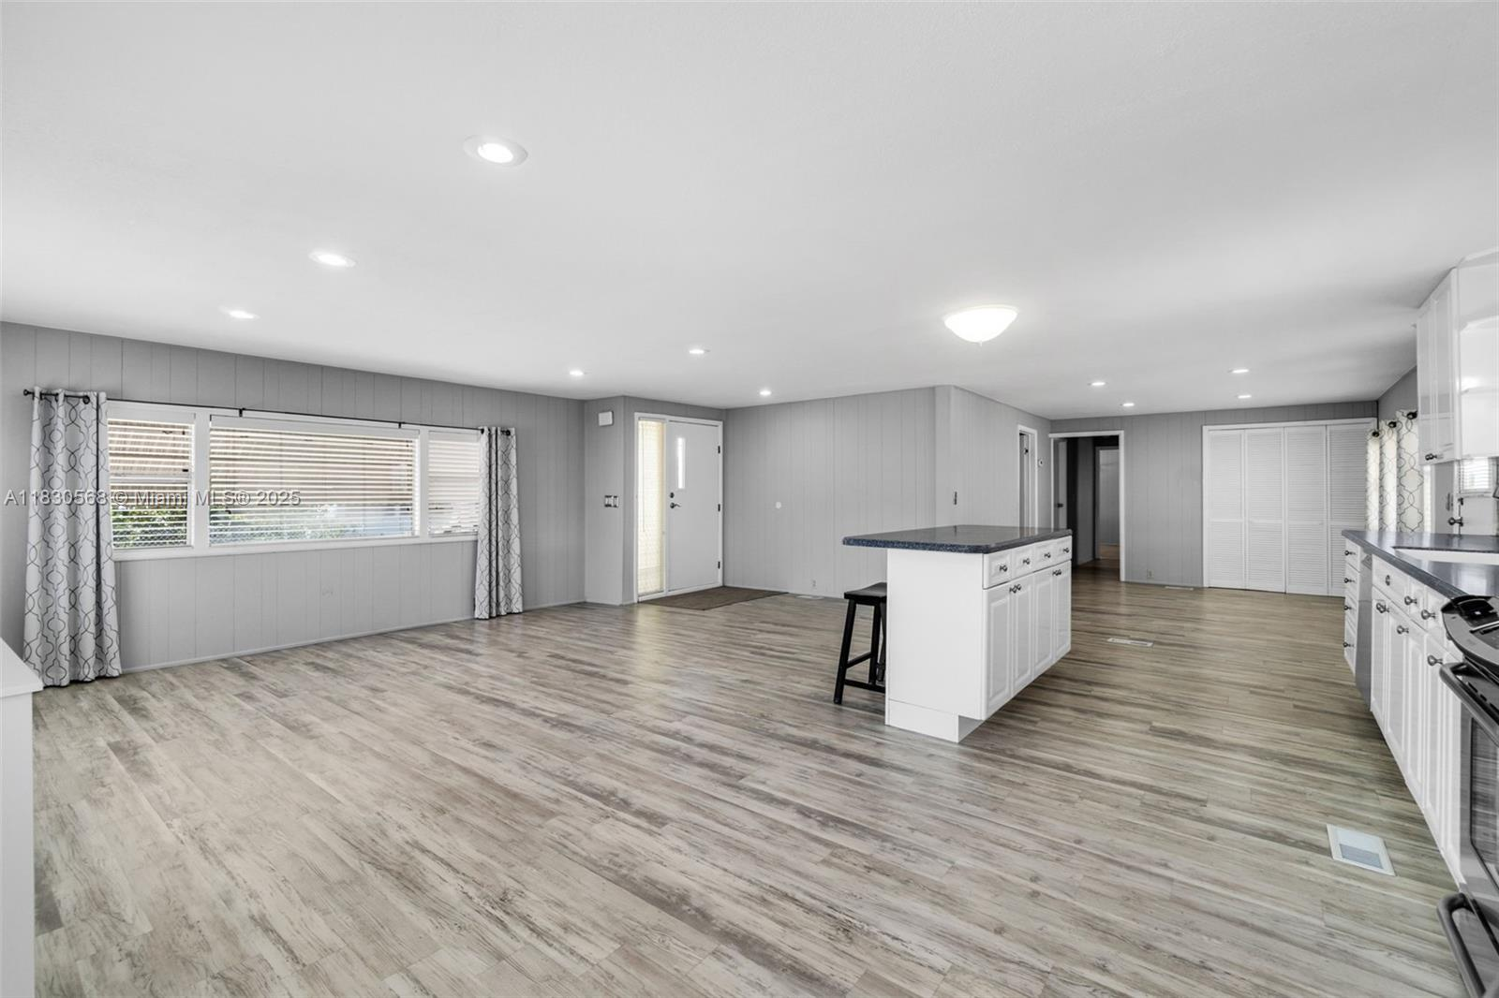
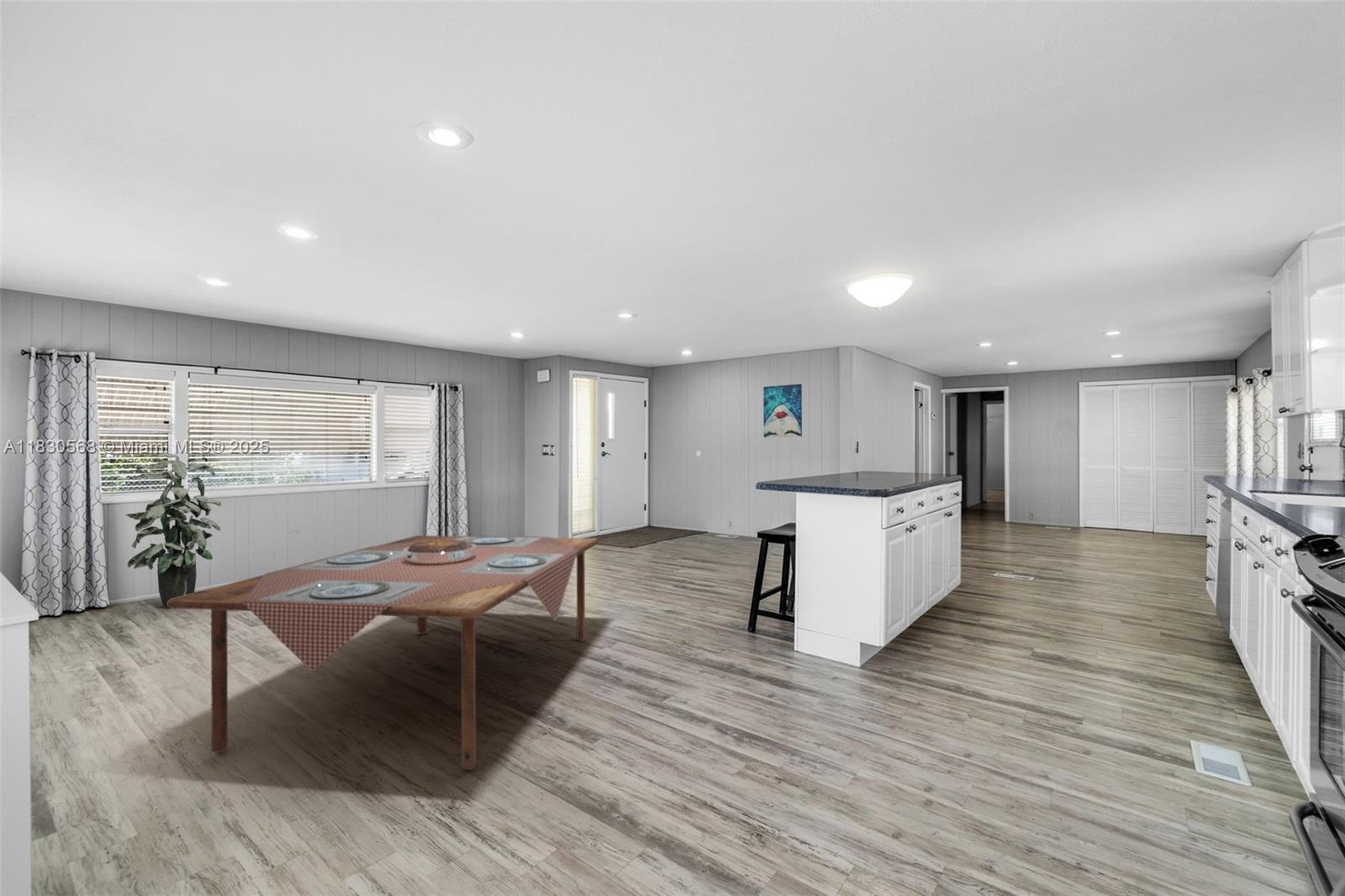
+ indoor plant [125,452,222,607]
+ dining table [166,535,599,771]
+ wall art [762,383,803,438]
